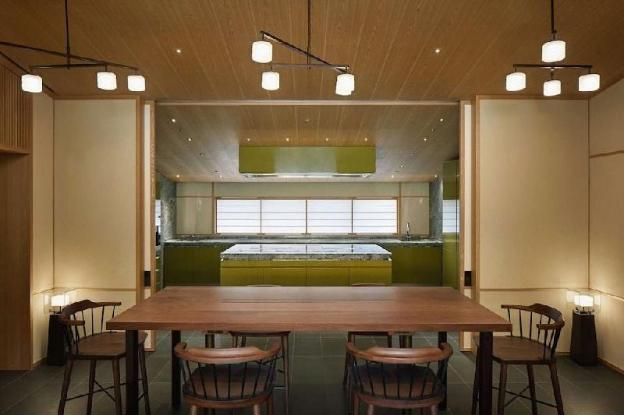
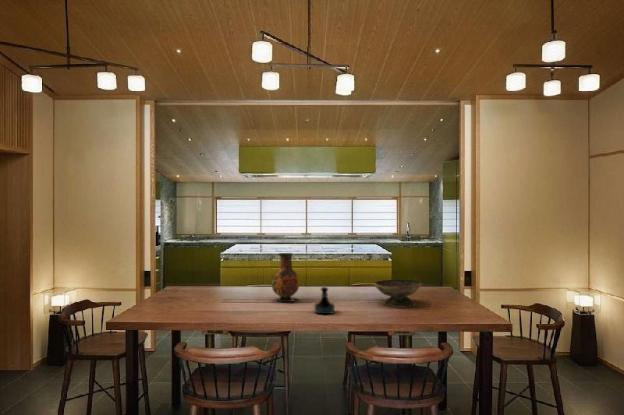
+ decorative bowl [373,279,422,308]
+ tequila bottle [314,286,336,315]
+ vase [271,252,300,303]
